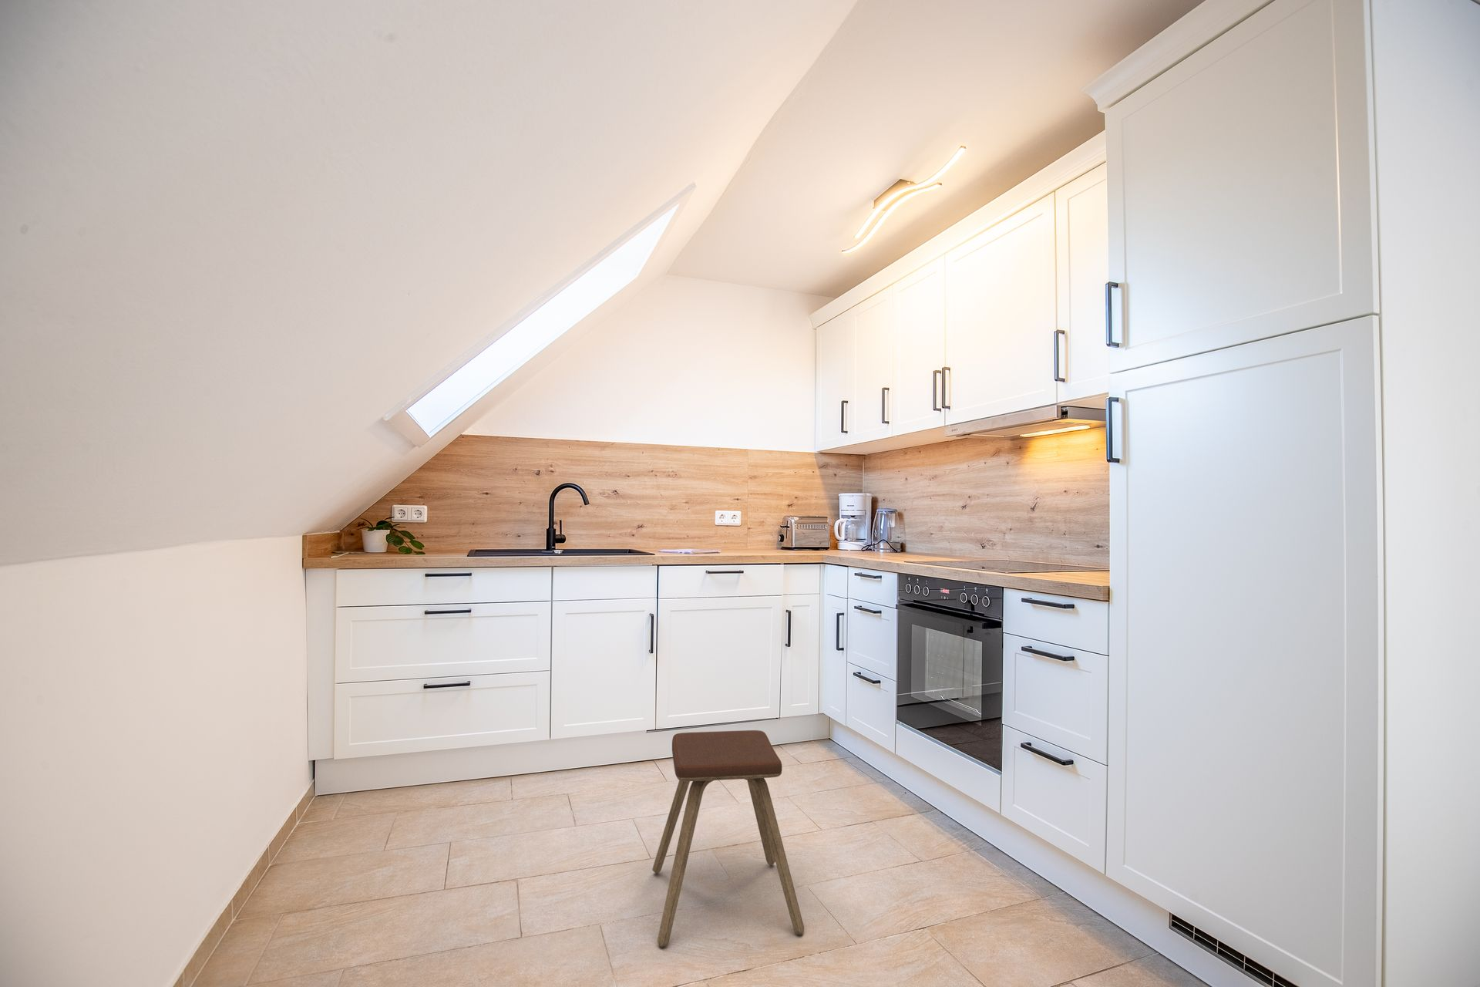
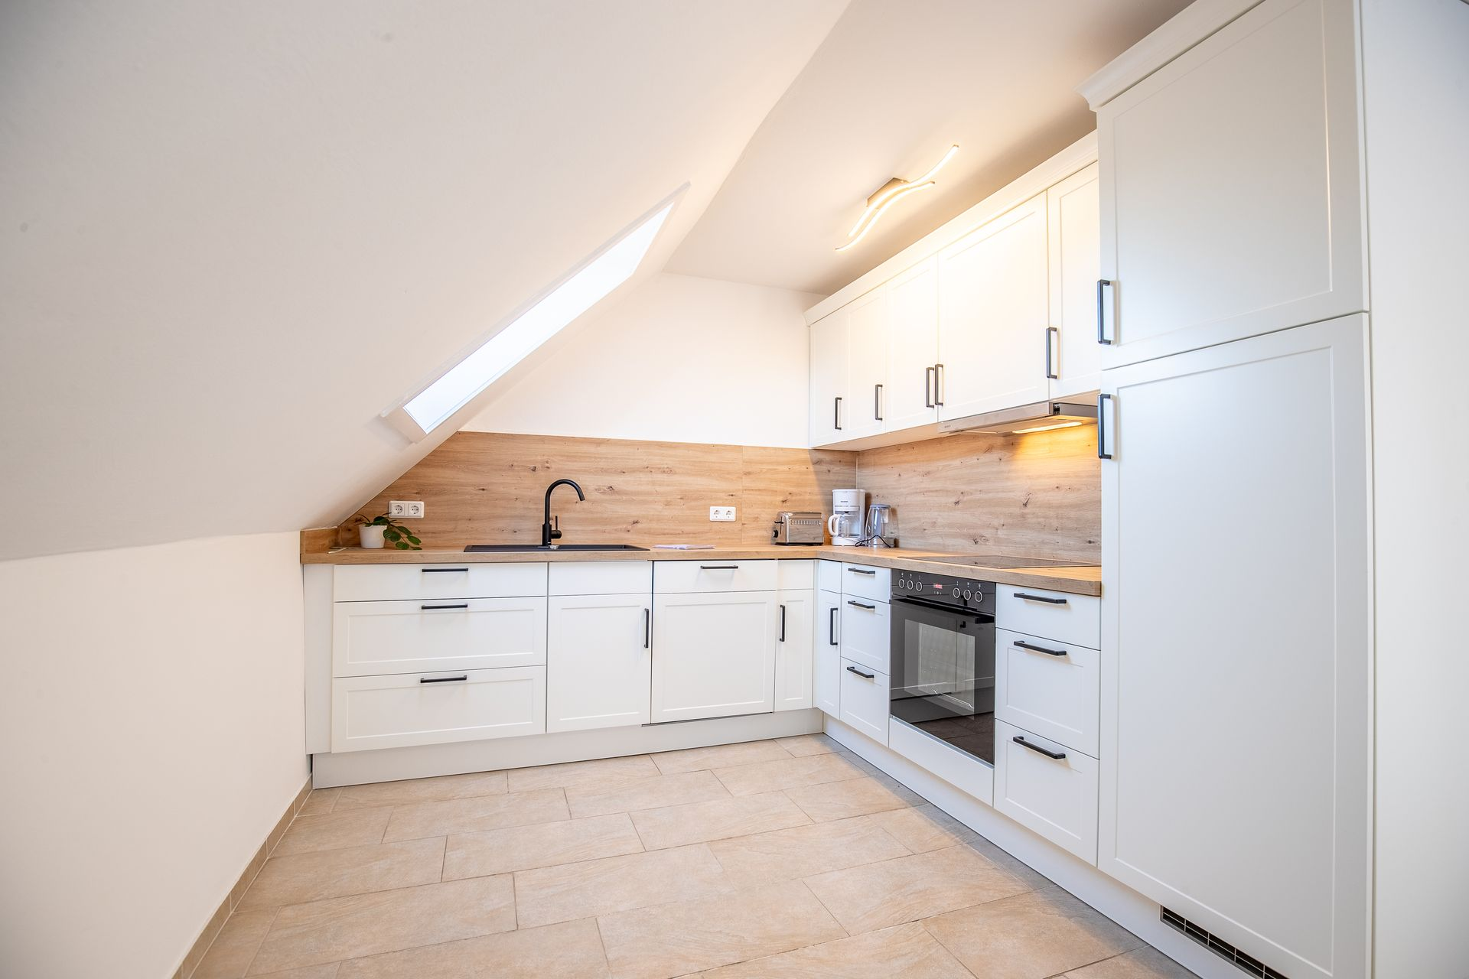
- music stool [651,729,805,947]
